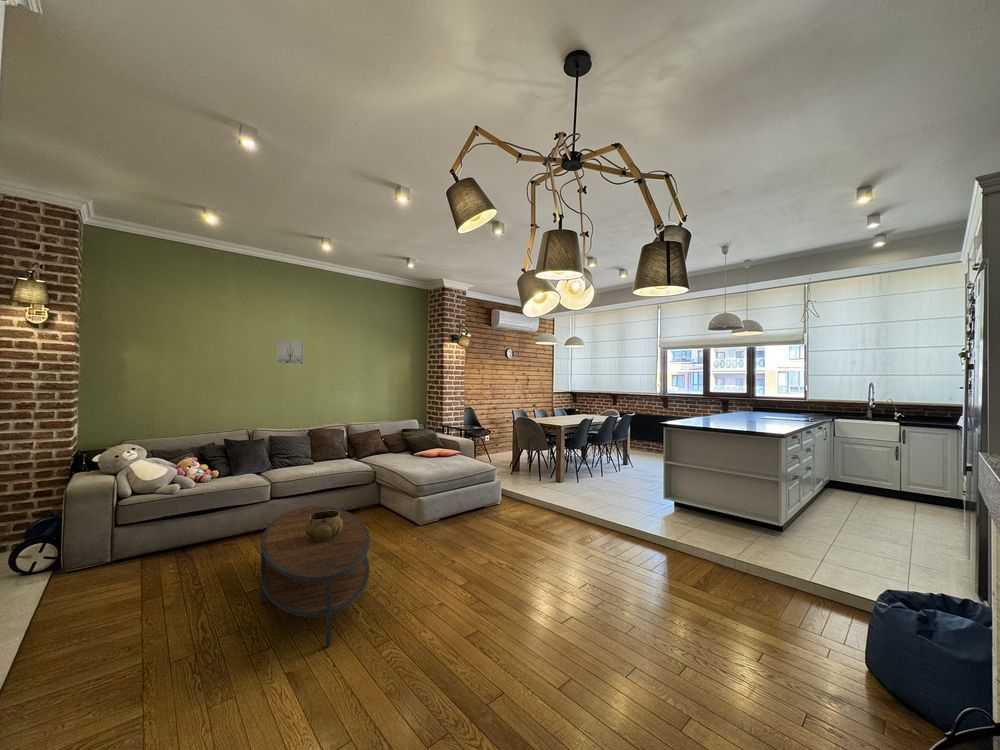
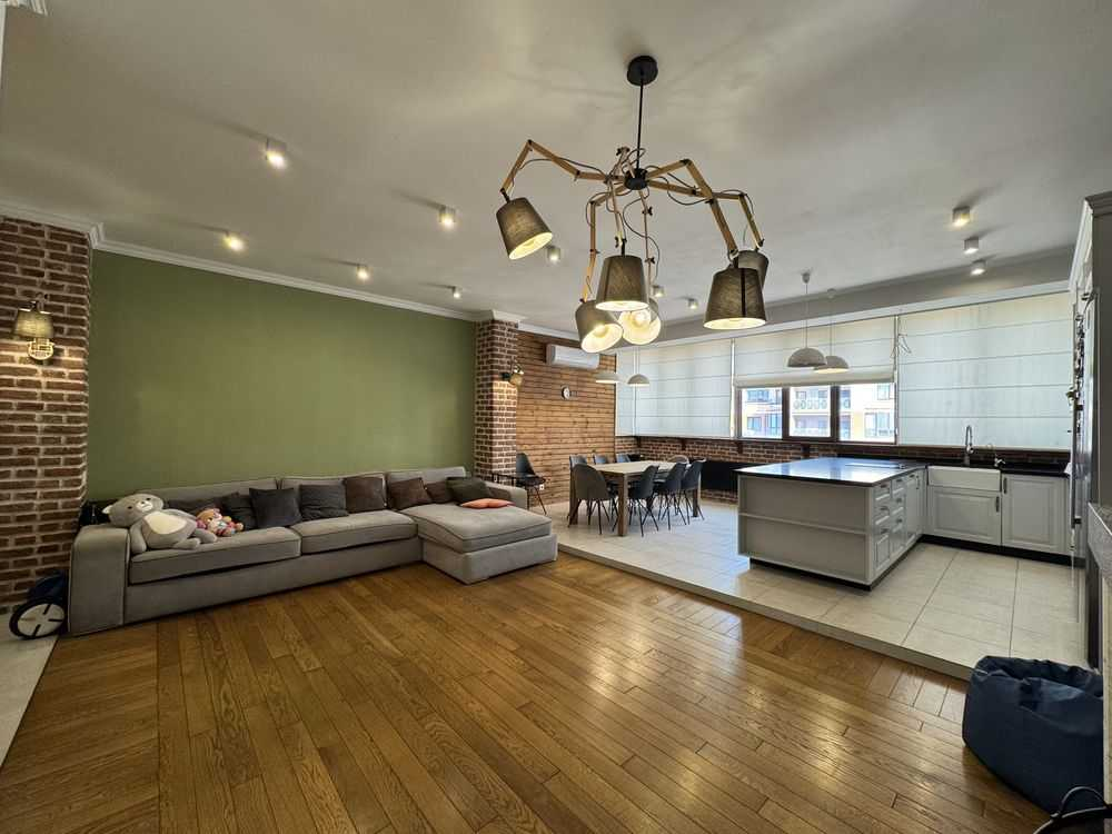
- coffee table [259,505,371,648]
- wall art [275,338,305,366]
- decorative bowl [305,510,343,541]
